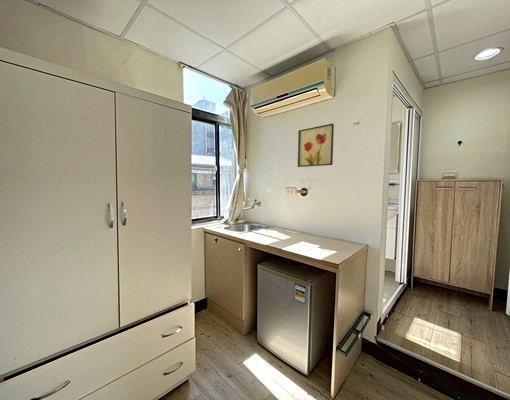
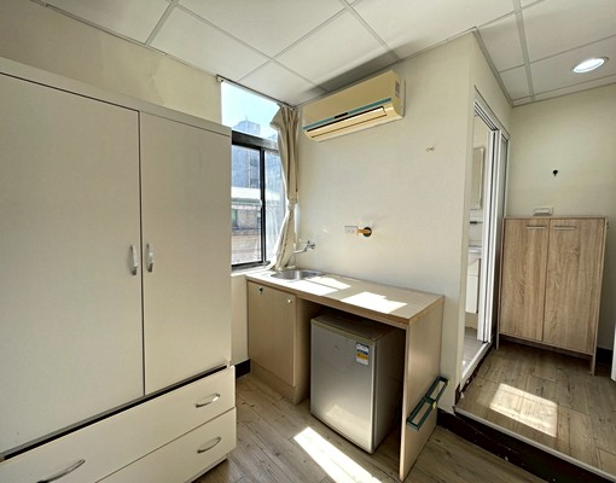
- wall art [297,123,335,168]
